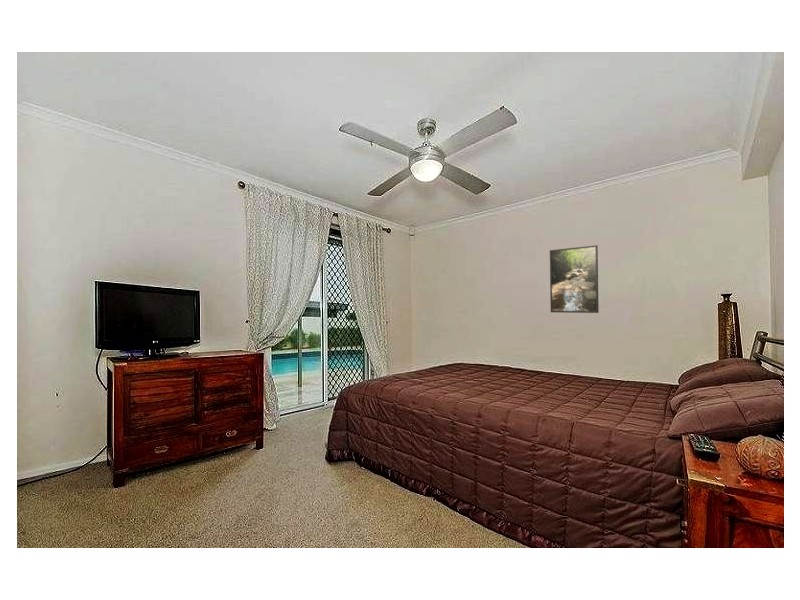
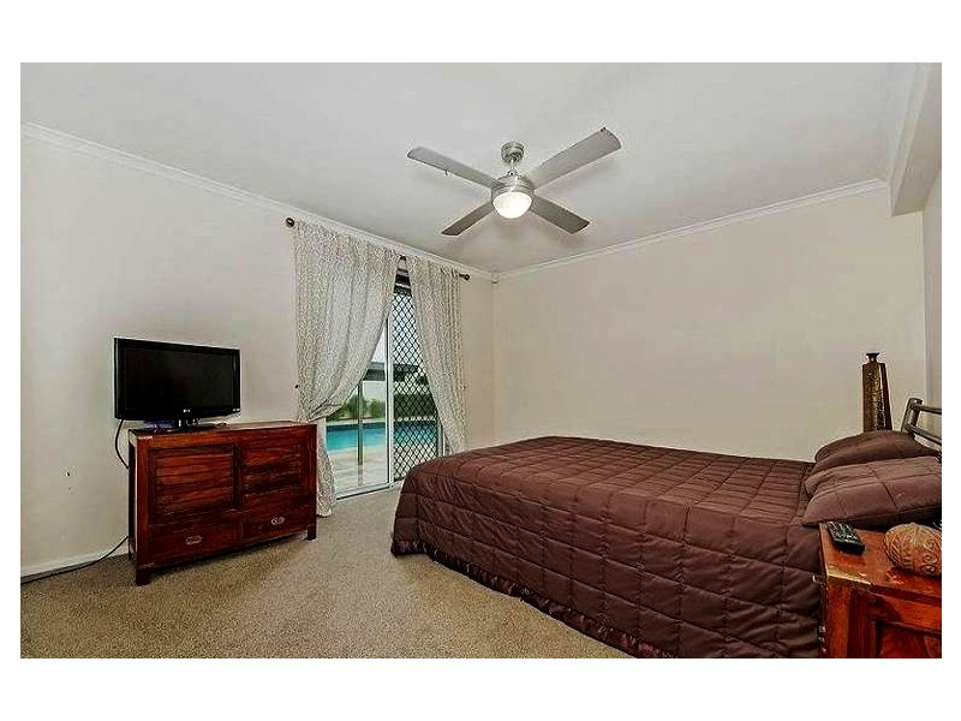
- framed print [549,244,600,314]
